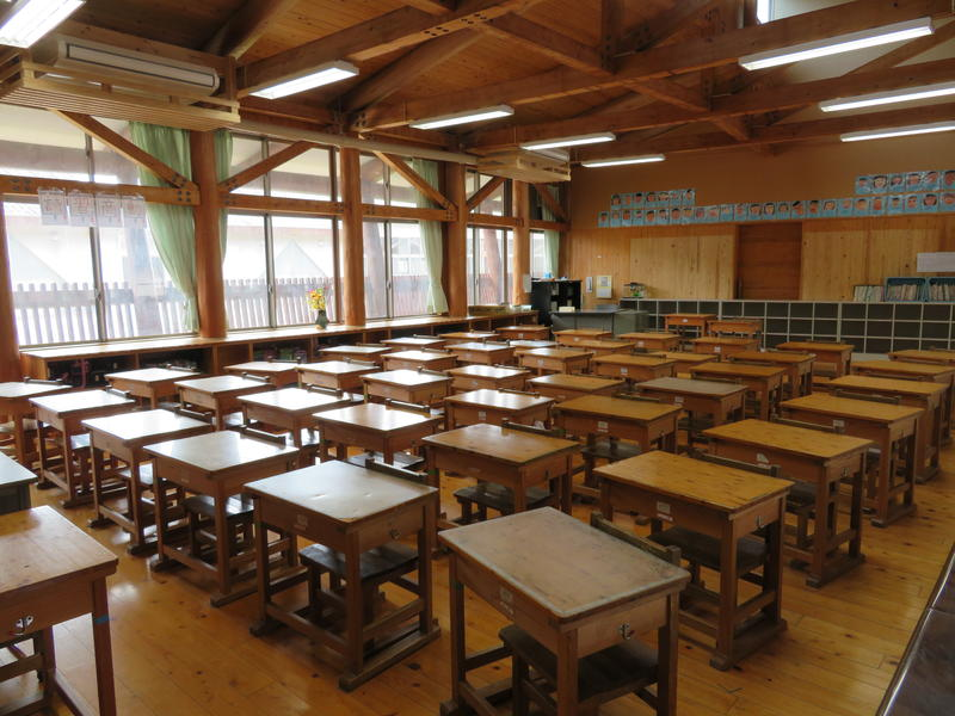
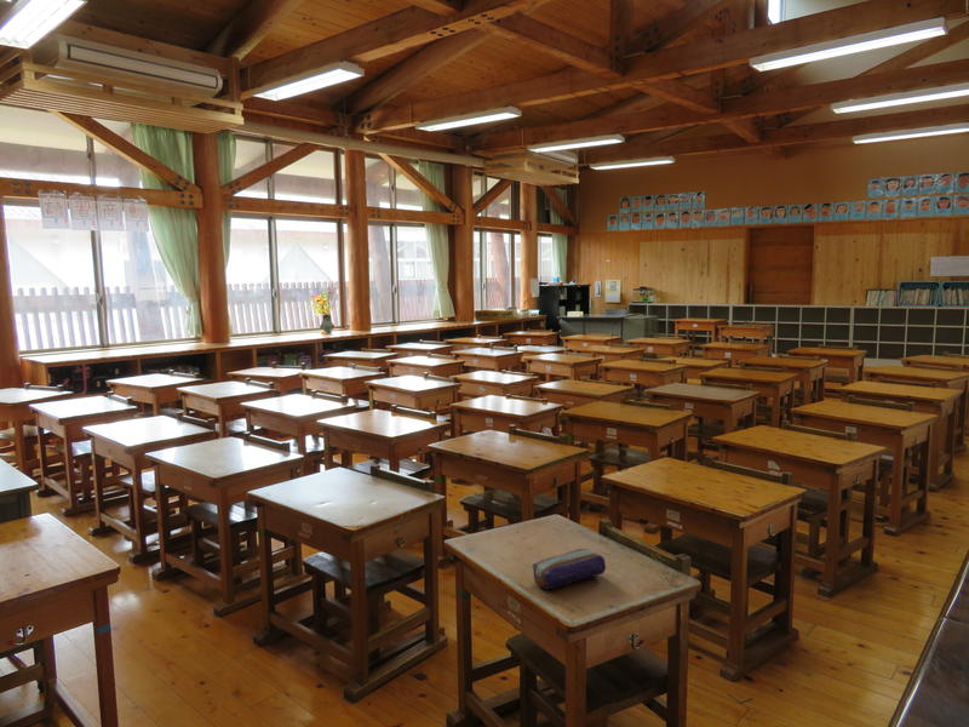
+ pencil case [532,548,607,591]
